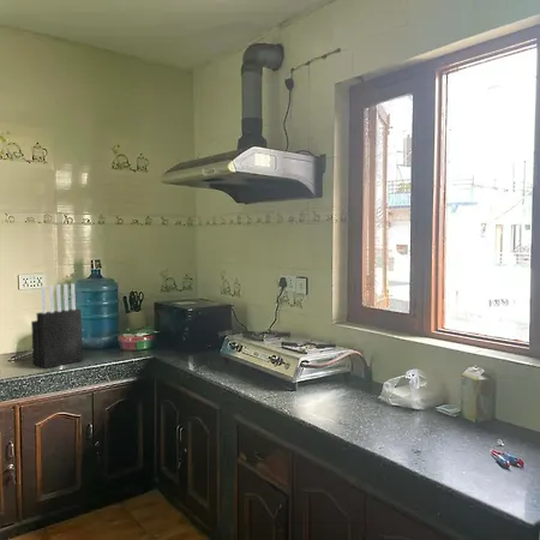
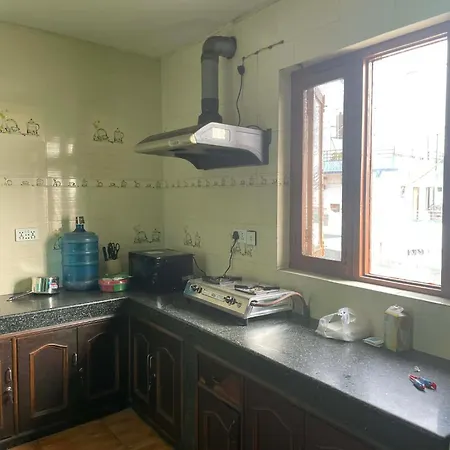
- knife block [30,282,84,370]
